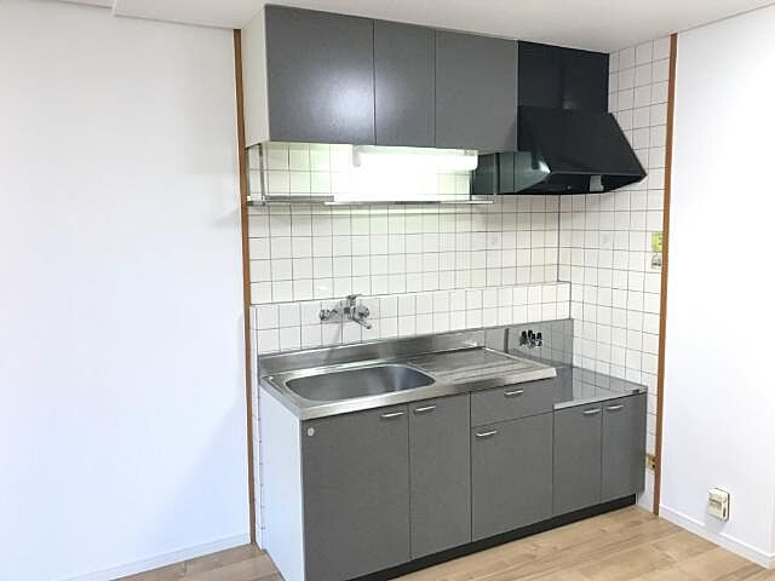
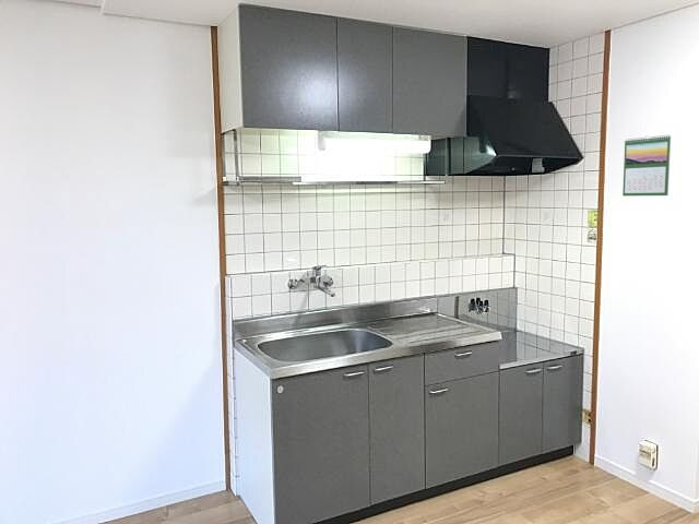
+ calendar [621,134,672,198]
